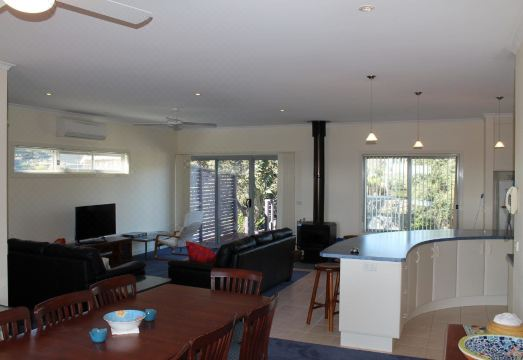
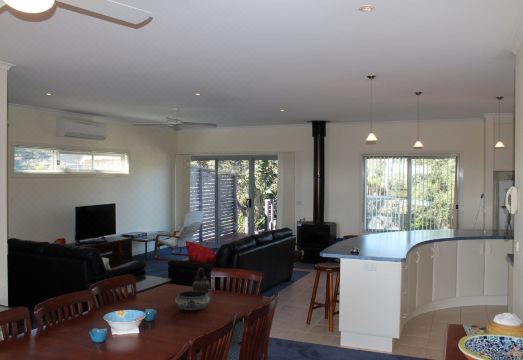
+ bowl [173,290,212,311]
+ teapot [191,267,211,294]
